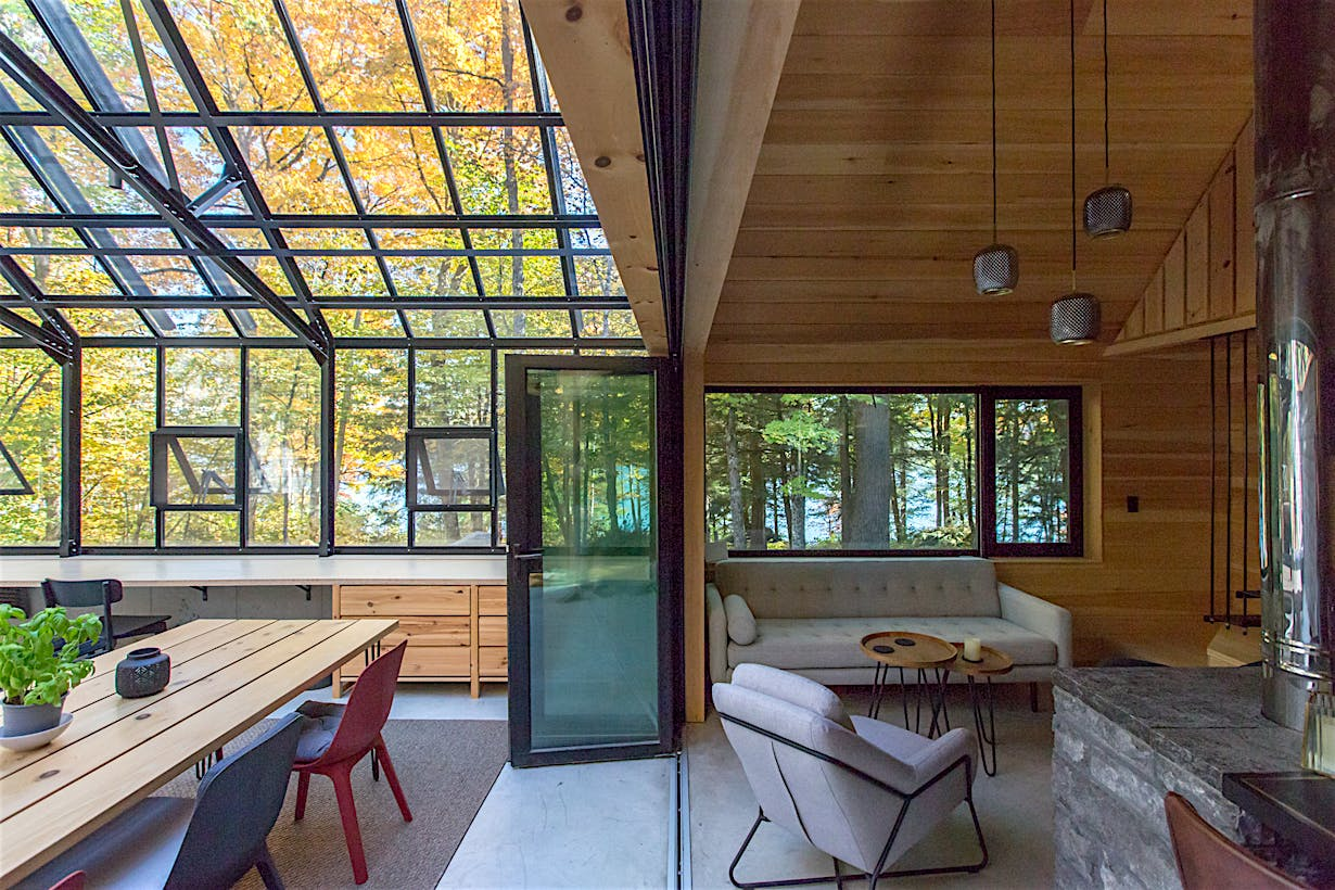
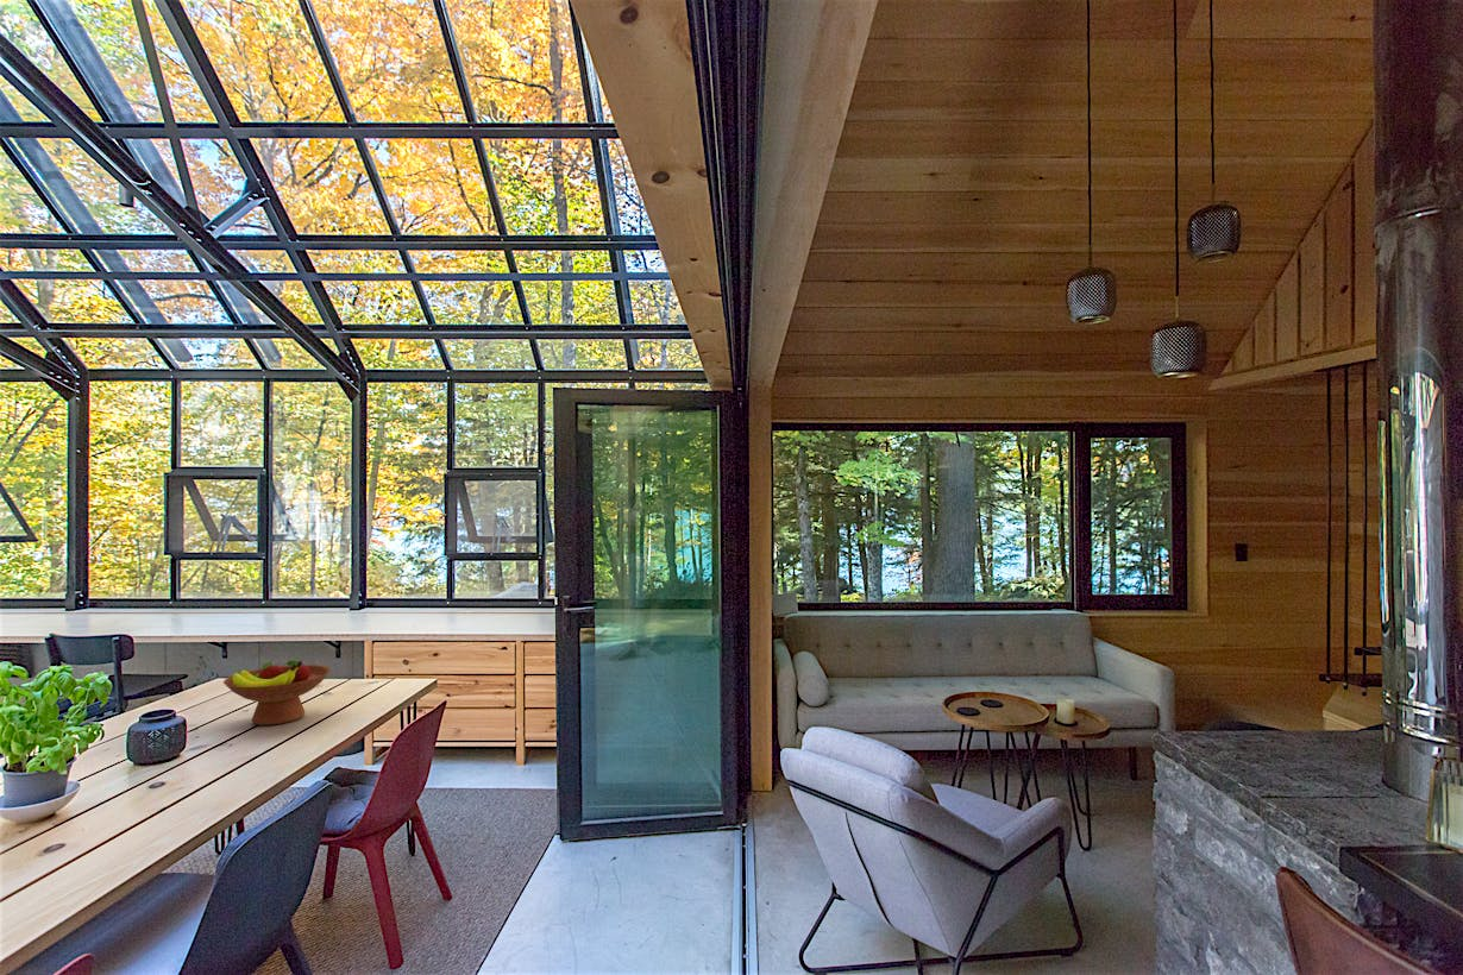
+ fruit bowl [222,659,332,726]
